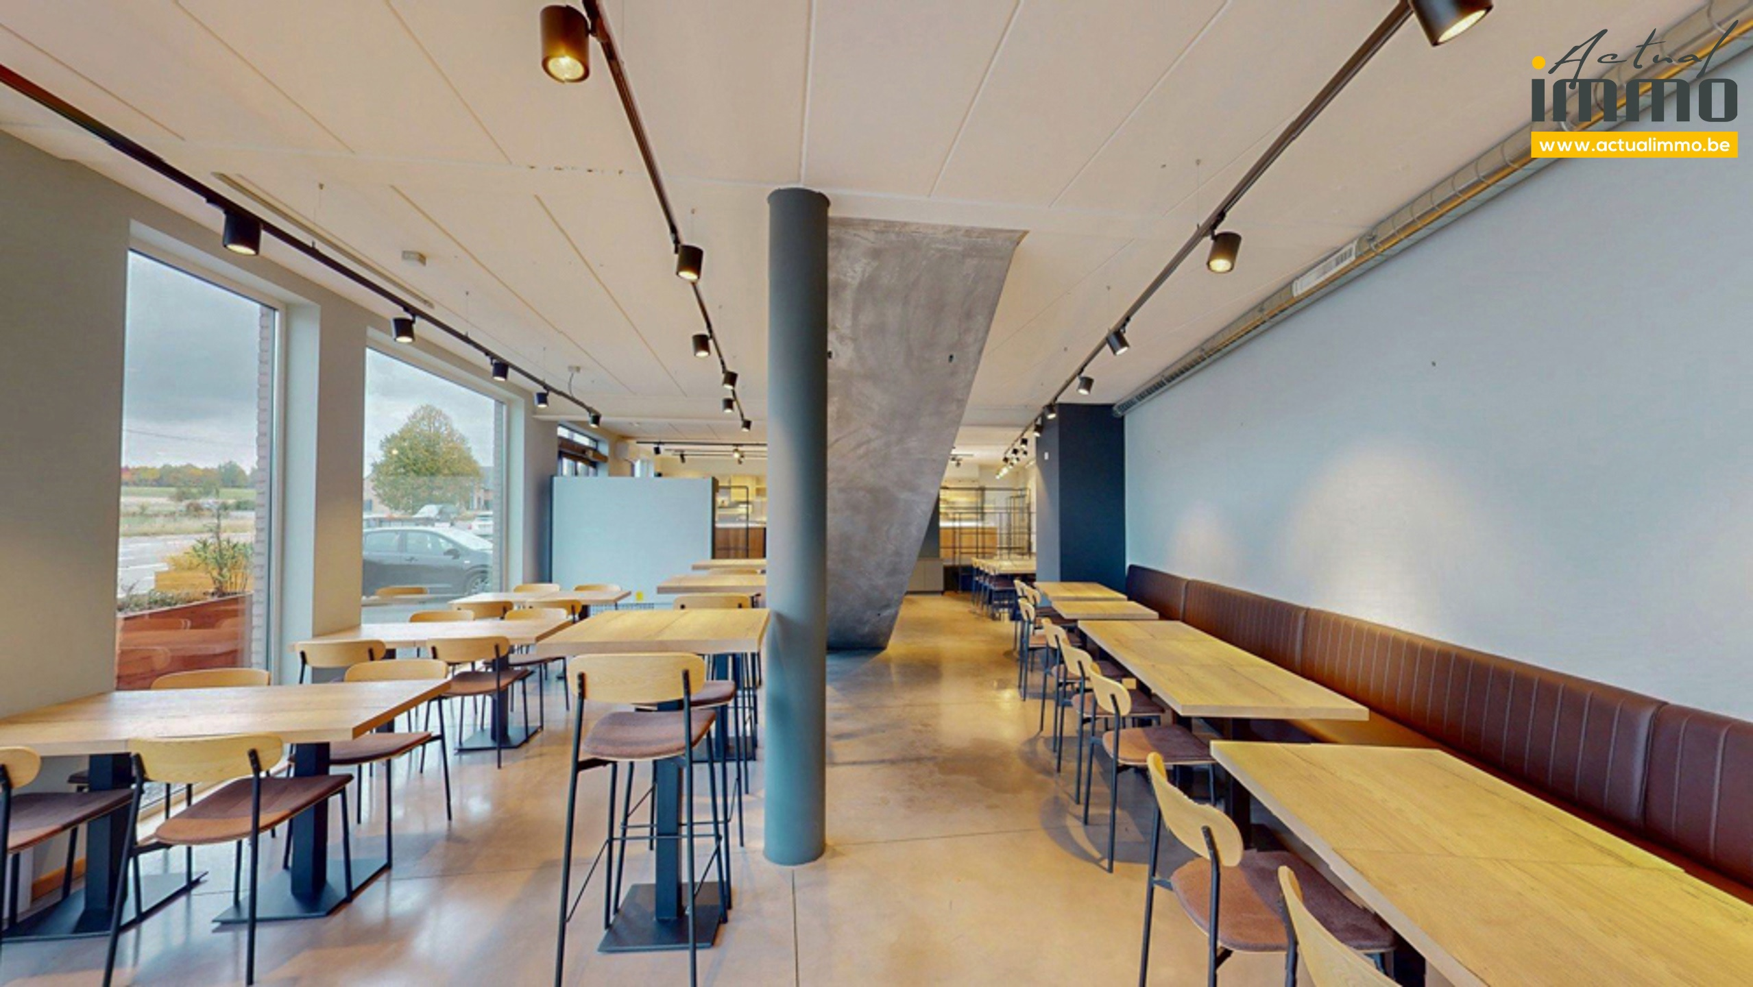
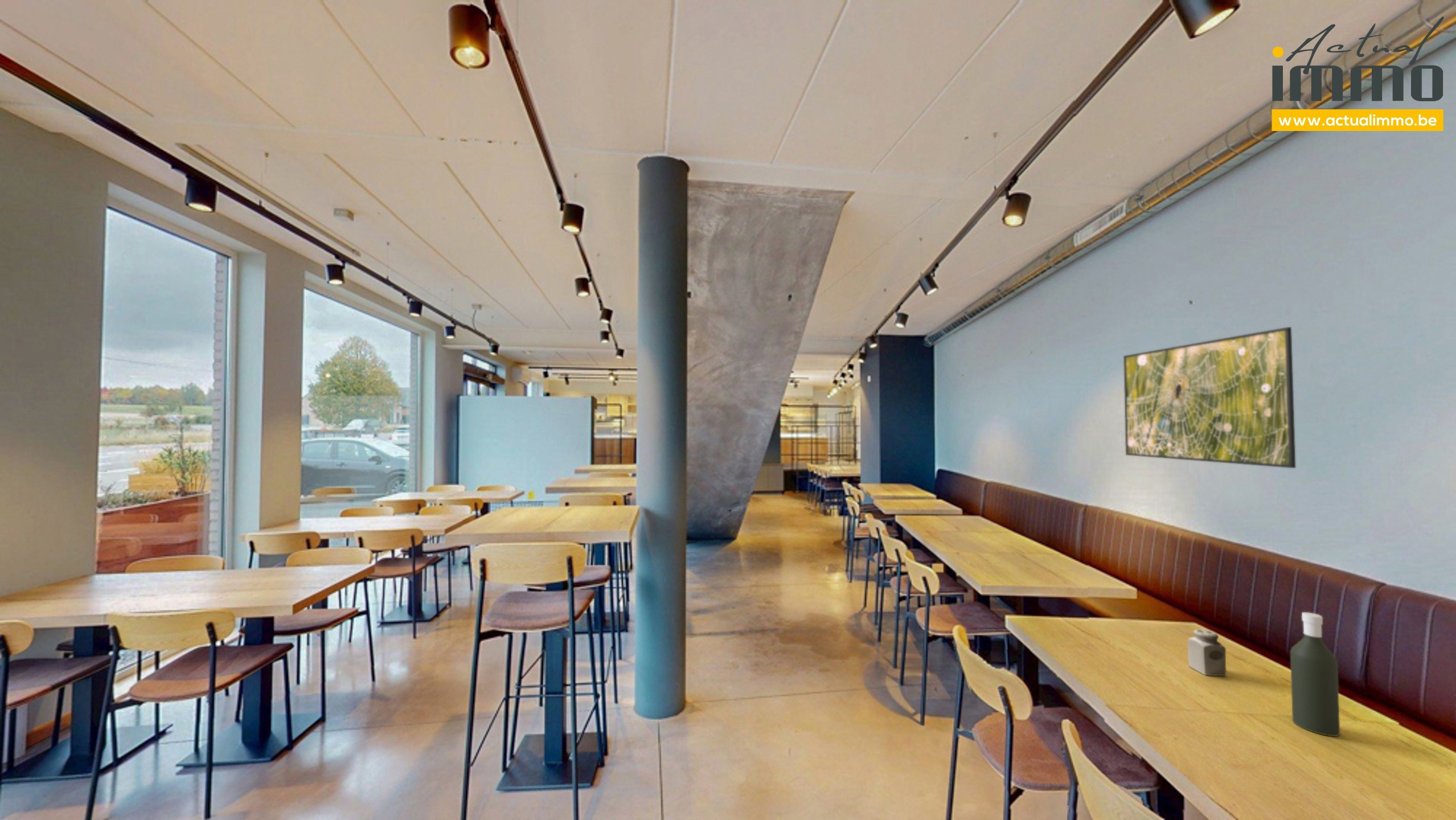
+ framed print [1123,326,1297,469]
+ salt shaker [1187,629,1227,677]
+ bottle [1290,612,1340,737]
